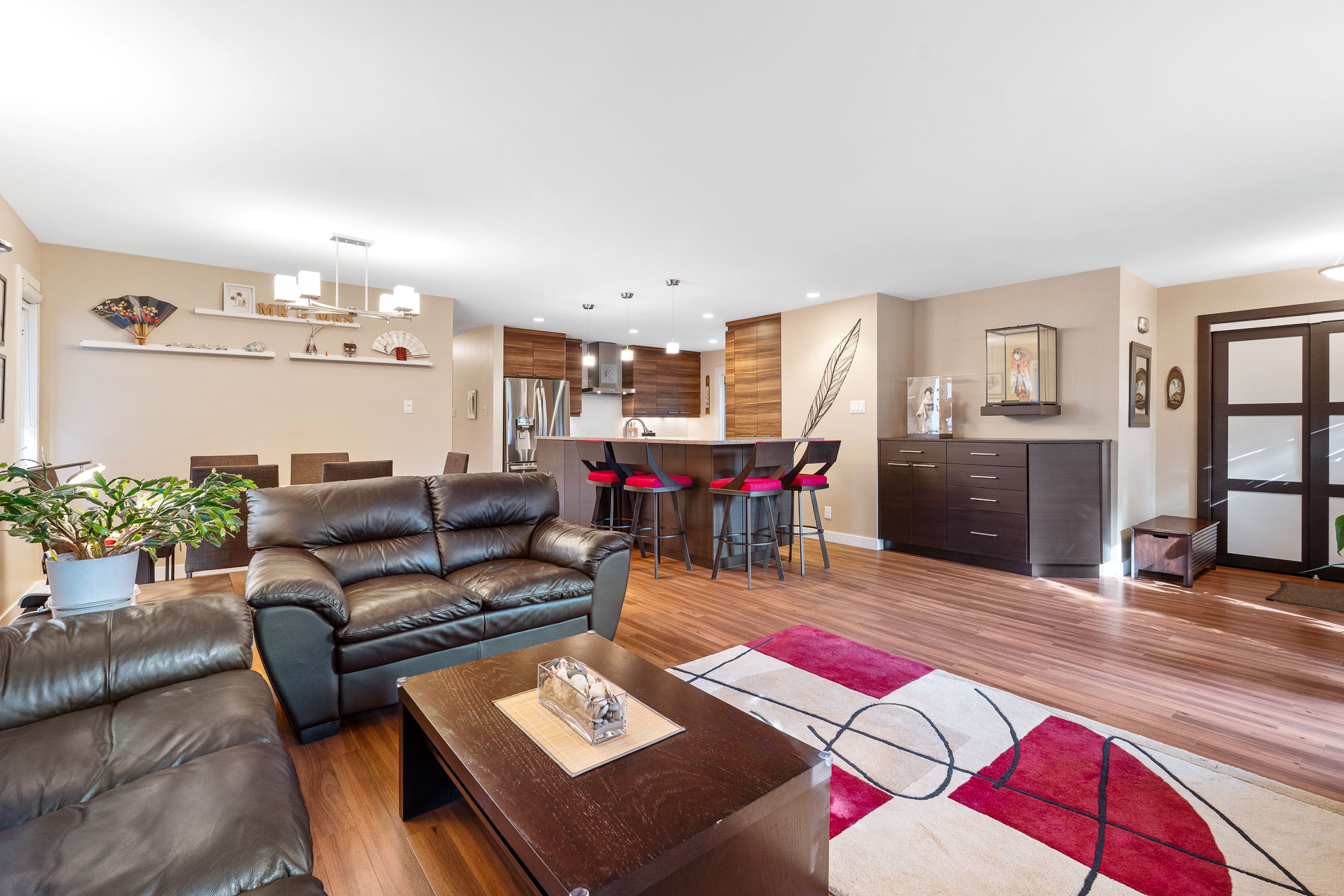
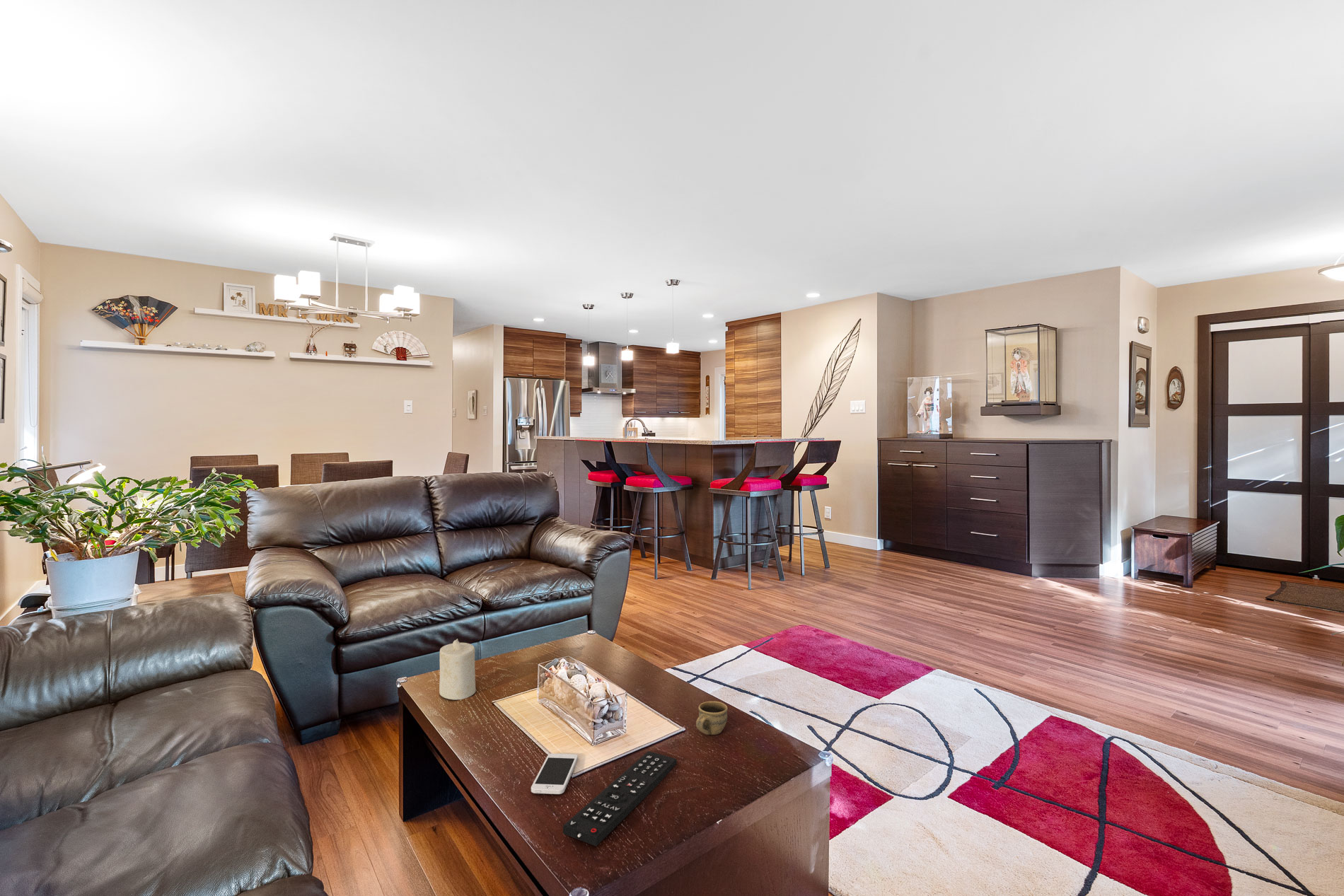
+ remote control [562,750,678,847]
+ candle [439,638,477,700]
+ smartphone [531,752,579,795]
+ cup [695,701,728,735]
